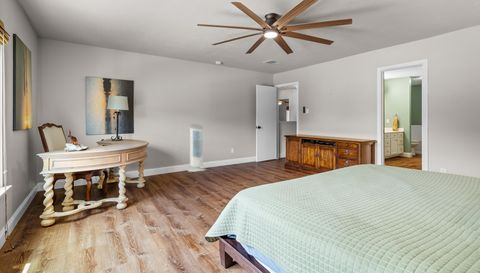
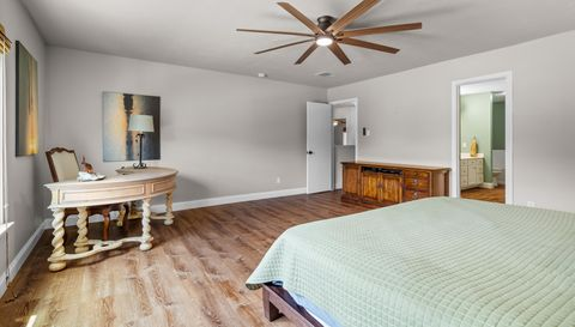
- air purifier [186,123,207,173]
